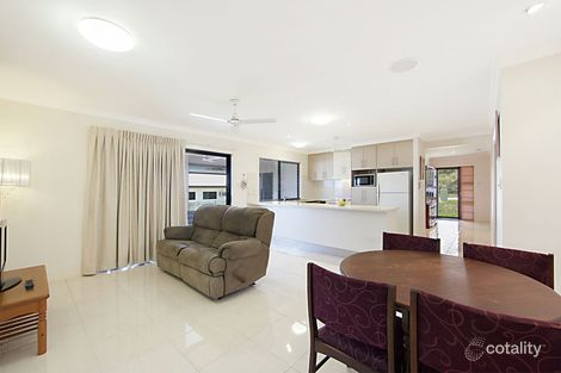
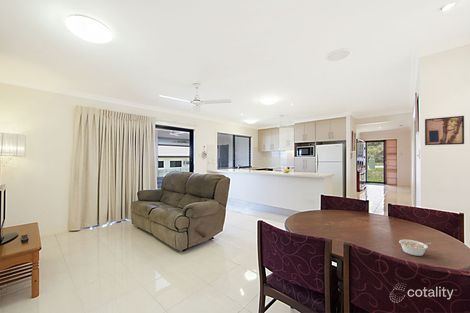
+ legume [398,239,432,257]
+ wall art [424,115,465,146]
